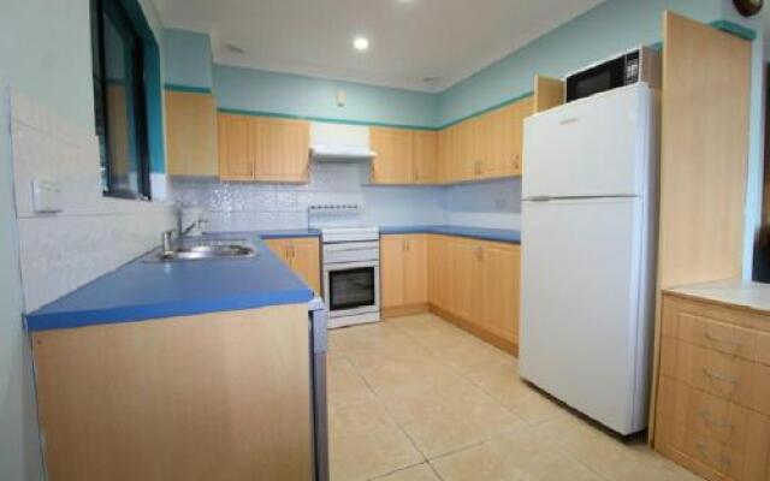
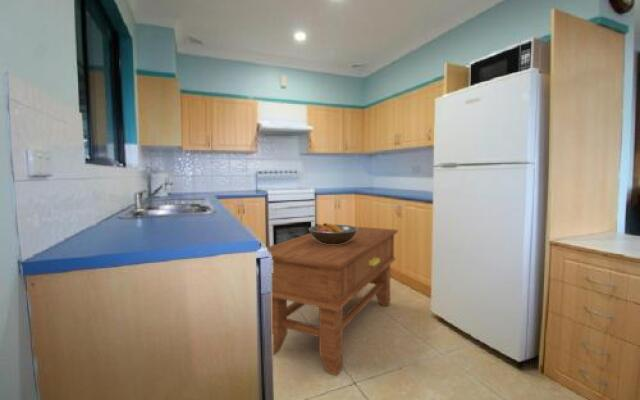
+ fruit bowl [308,222,358,244]
+ side table [266,226,399,376]
